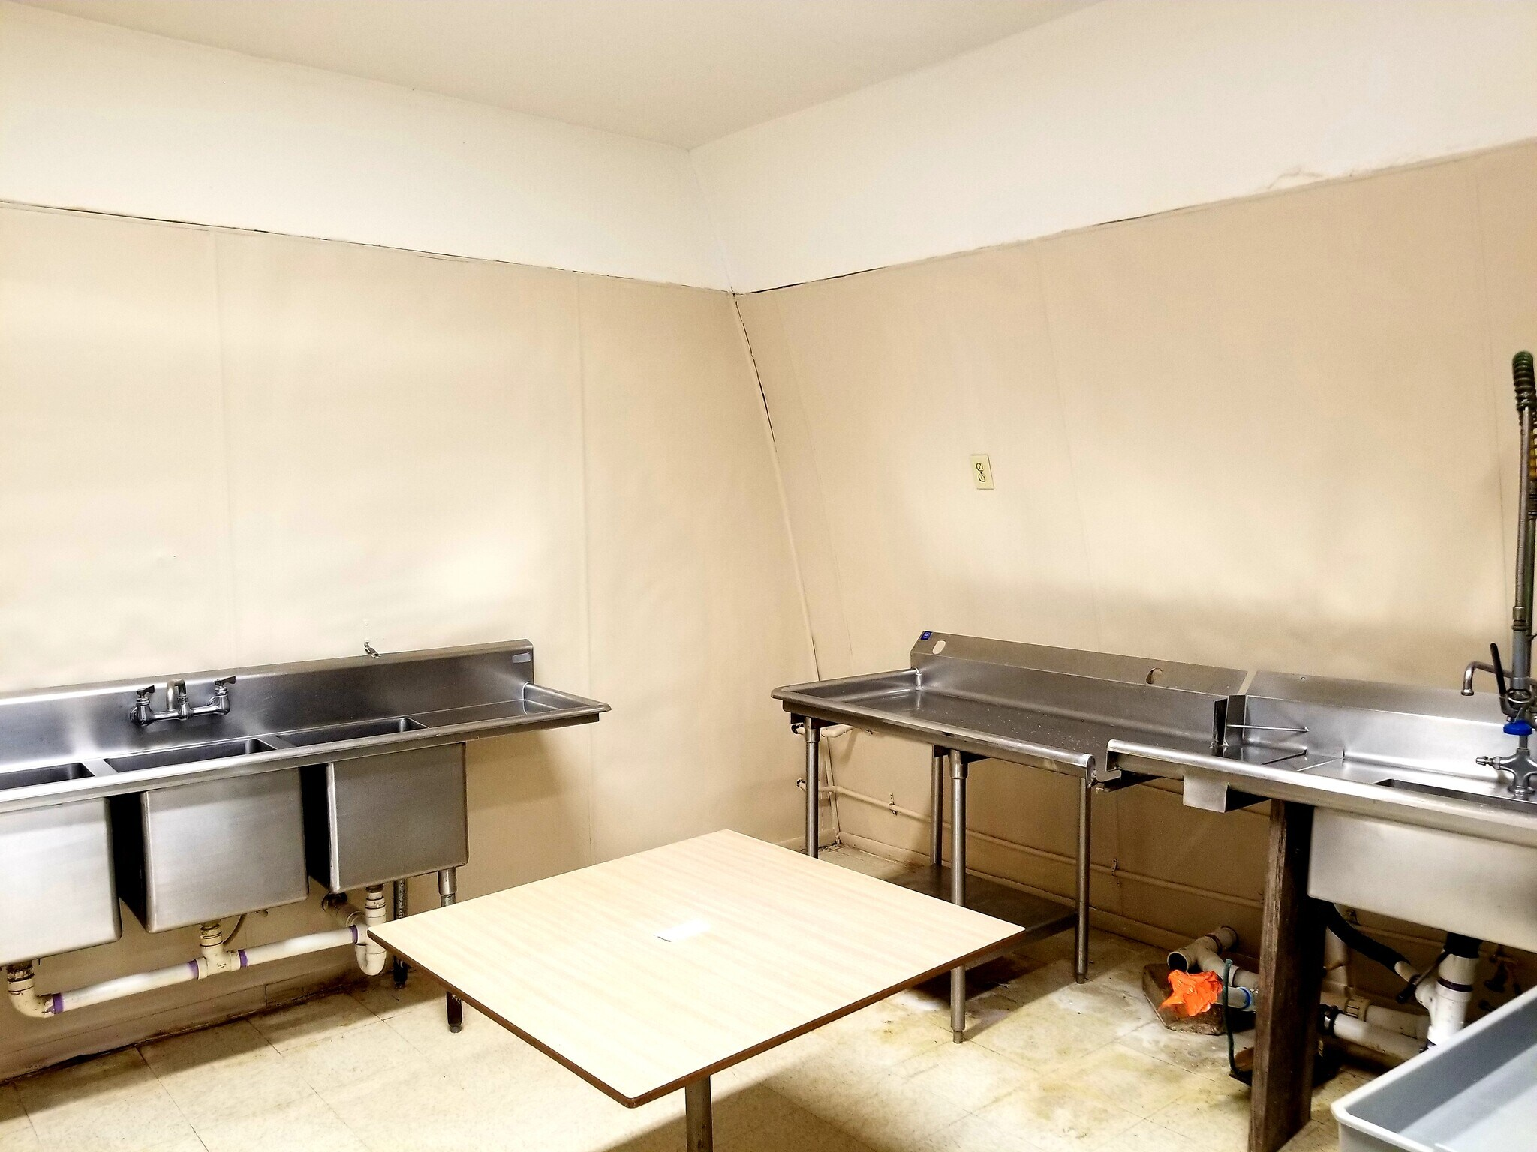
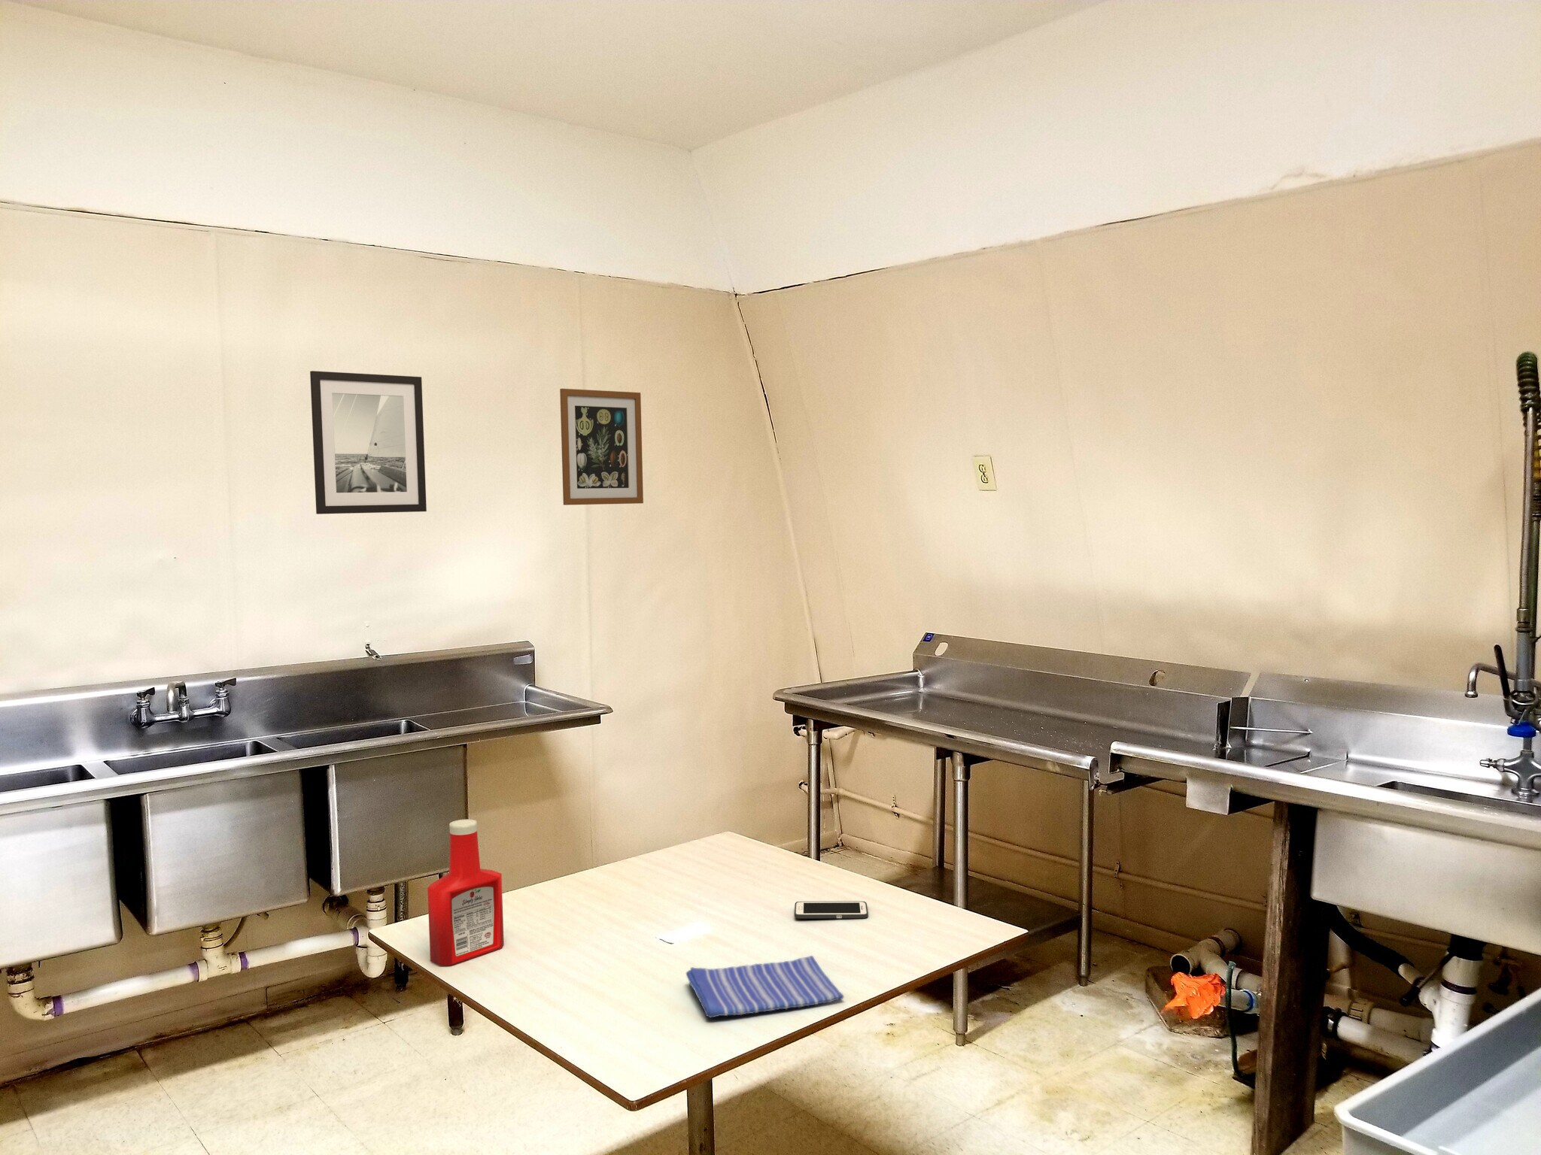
+ cell phone [794,900,869,920]
+ wall art [309,370,427,516]
+ dish towel [686,955,845,1018]
+ soap bottle [427,819,505,966]
+ wall art [559,388,644,506]
